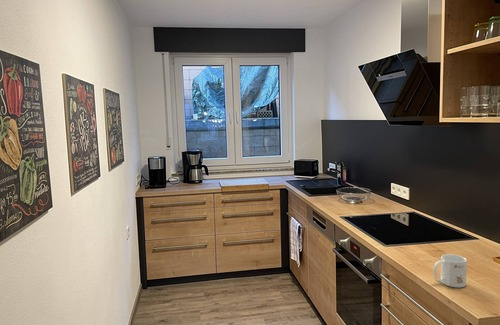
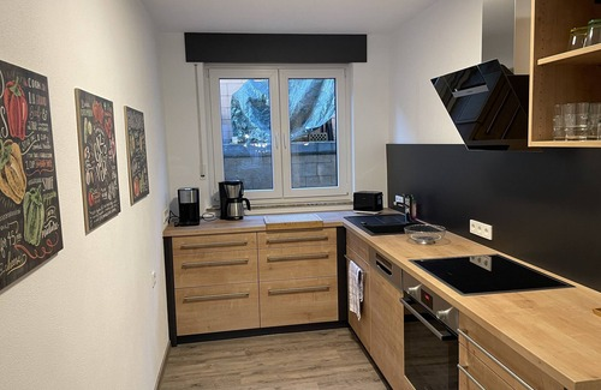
- mug [432,253,468,288]
